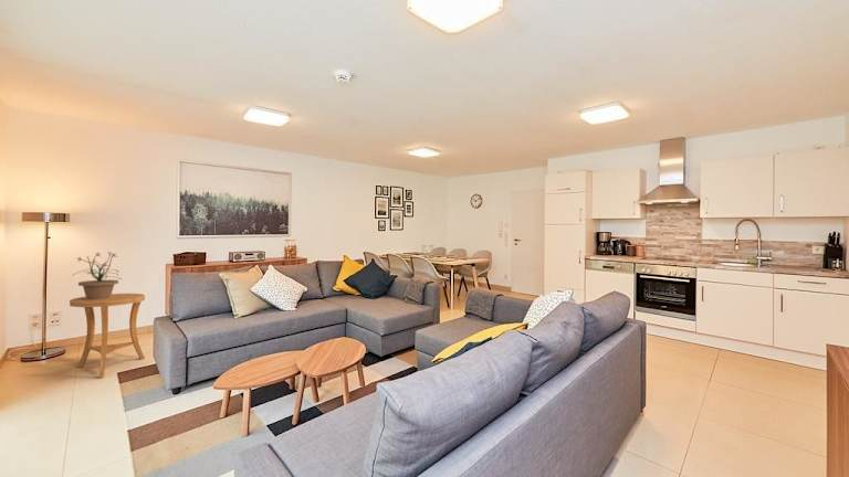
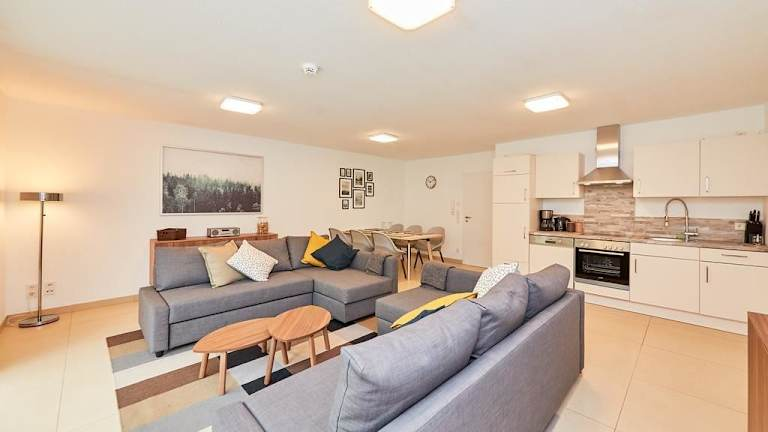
- side table [69,293,146,379]
- potted plant [71,252,123,300]
